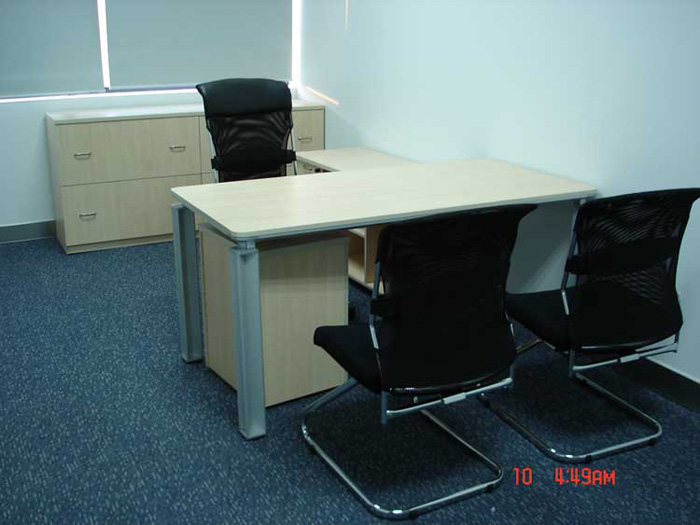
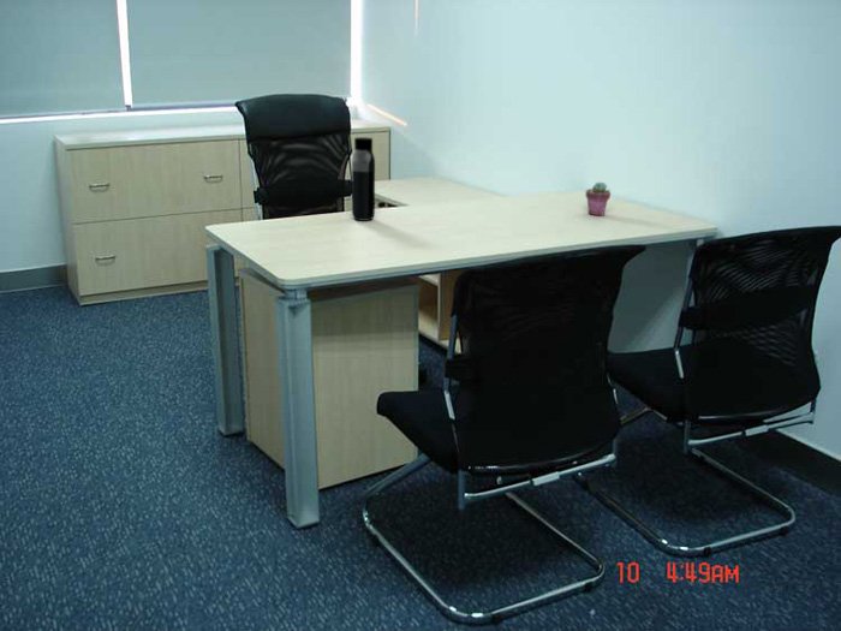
+ water bottle [351,136,376,222]
+ potted succulent [584,180,612,216]
